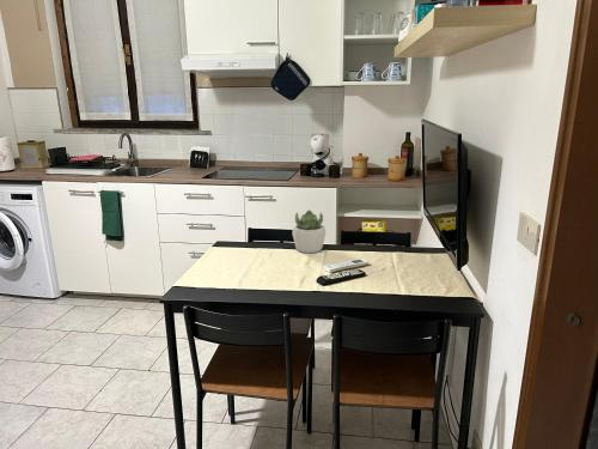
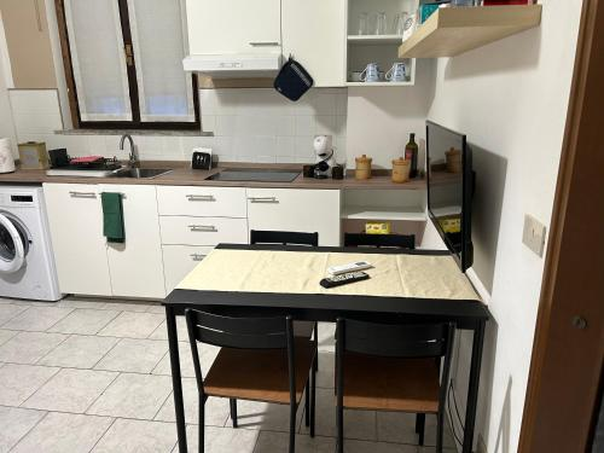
- succulent plant [292,208,327,254]
